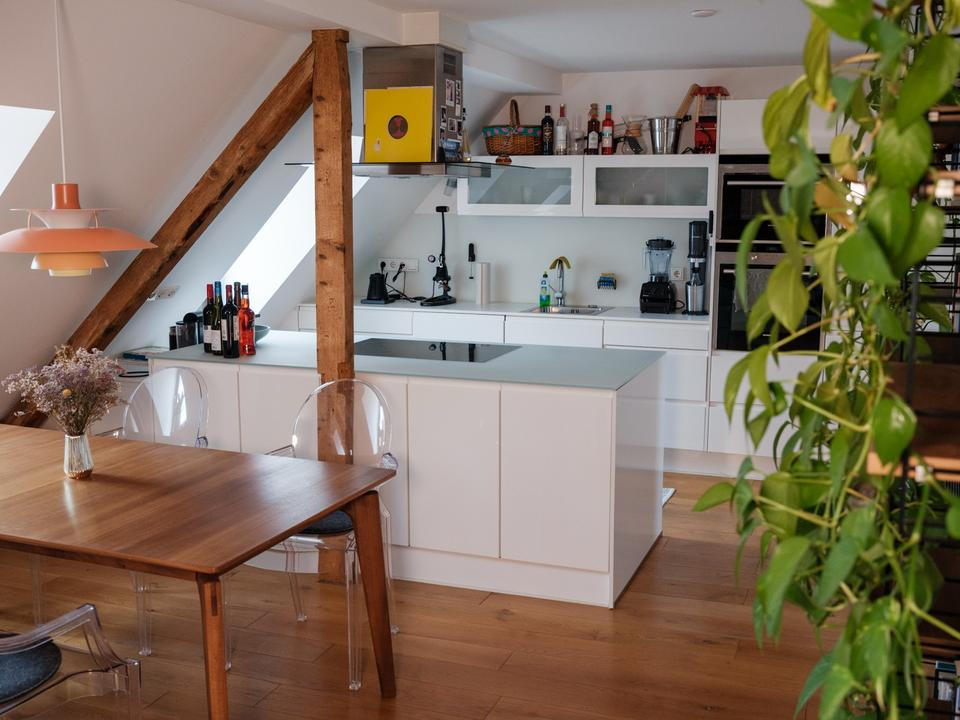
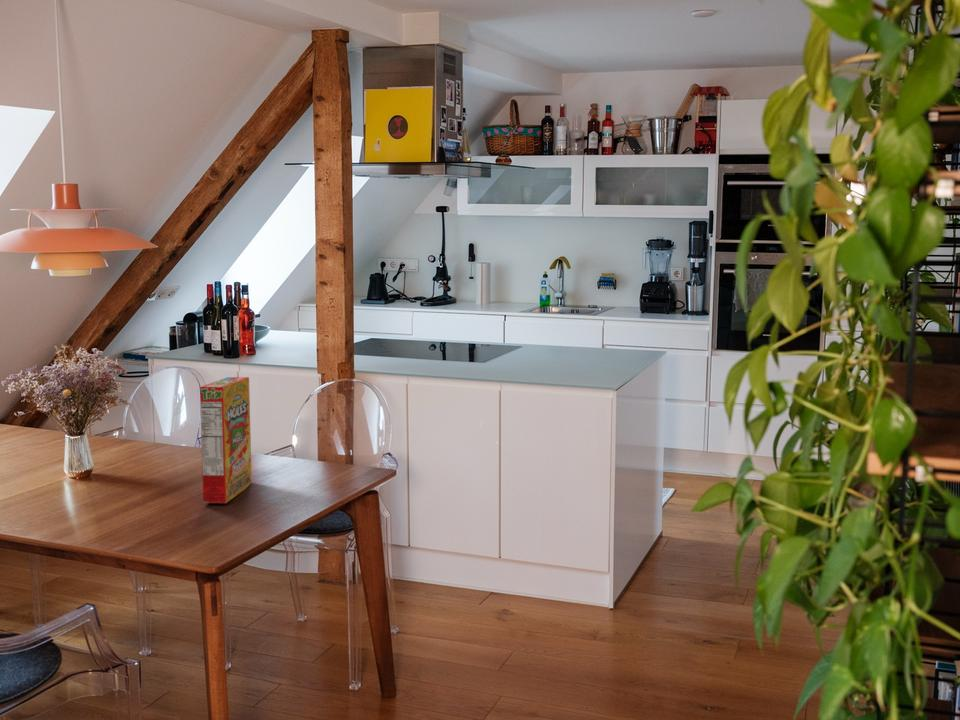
+ cereal box [199,376,253,504]
